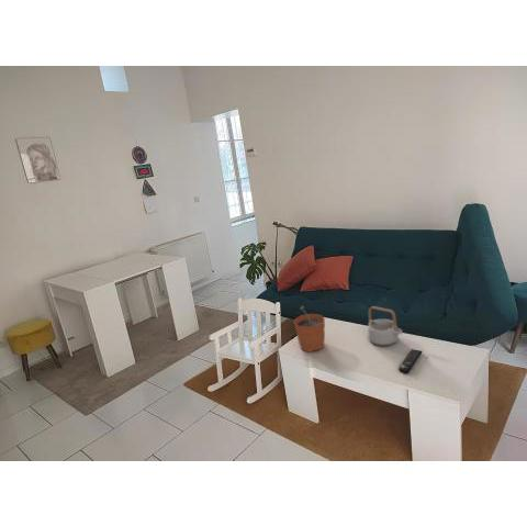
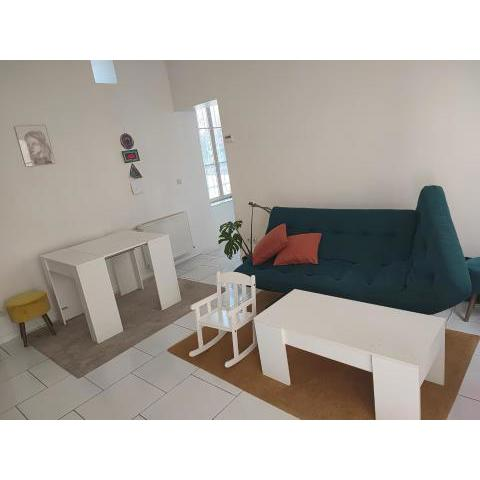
- remote control [397,348,424,374]
- plant pot [293,305,326,354]
- teapot [367,305,404,347]
